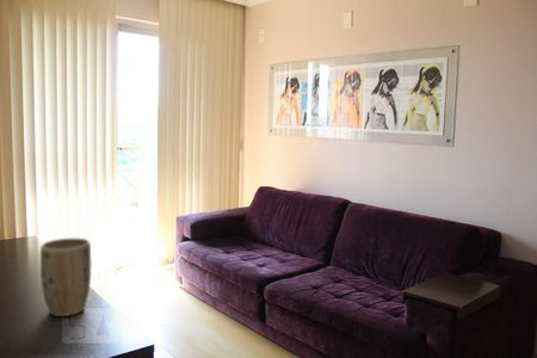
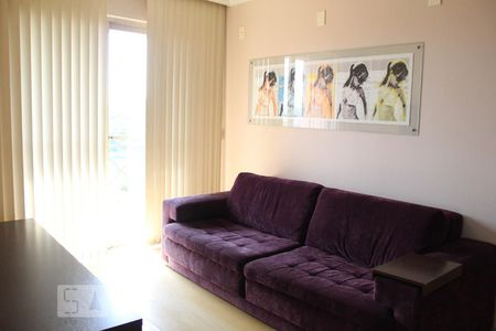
- plant pot [39,237,92,317]
